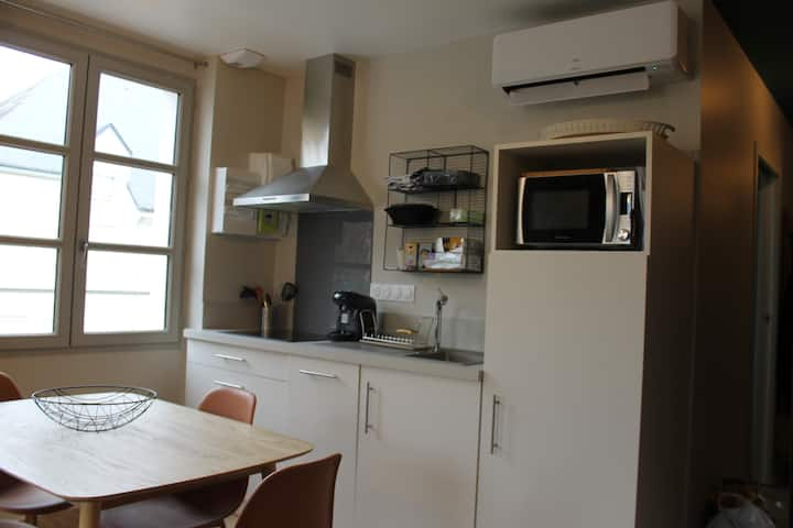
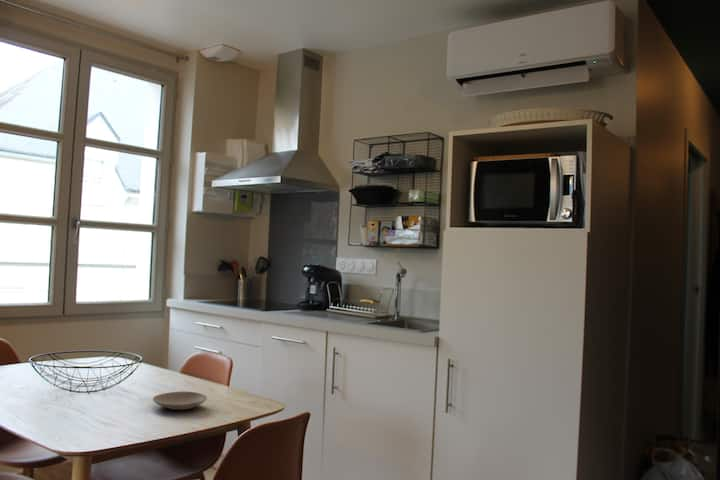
+ plate [152,391,208,411]
